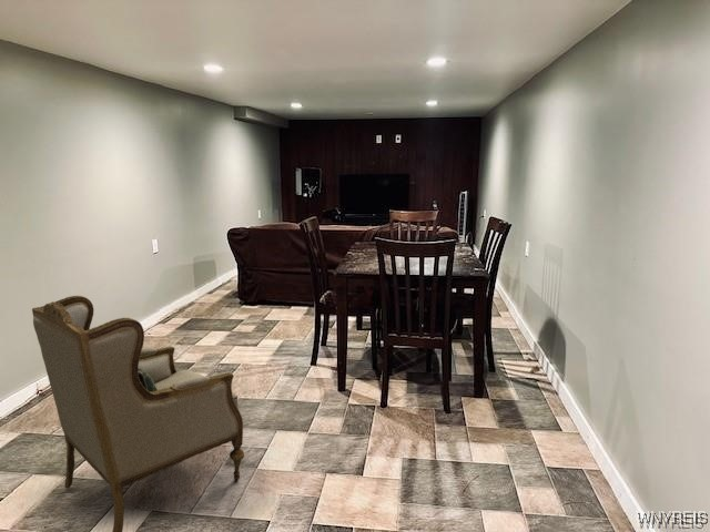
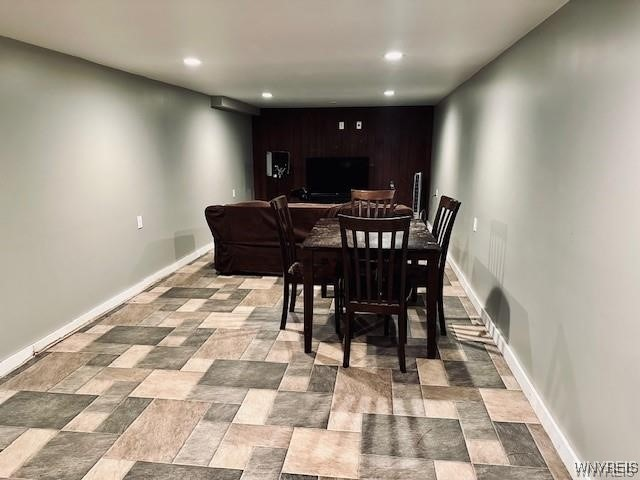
- armchair [31,295,245,532]
